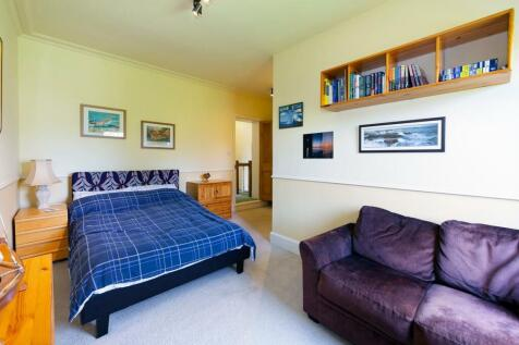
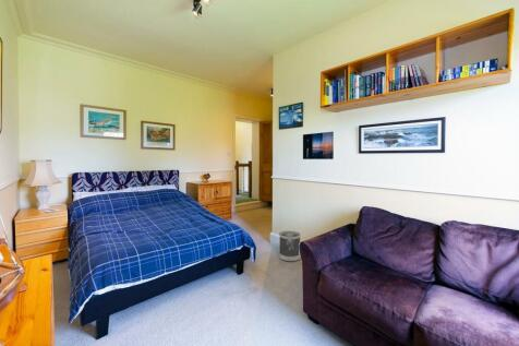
+ wastebasket [278,230,301,263]
